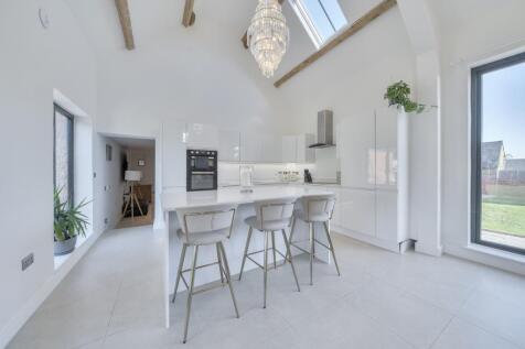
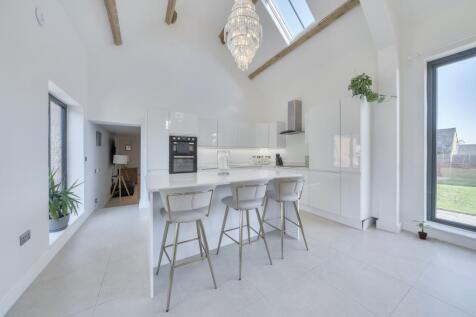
+ potted plant [411,220,433,240]
